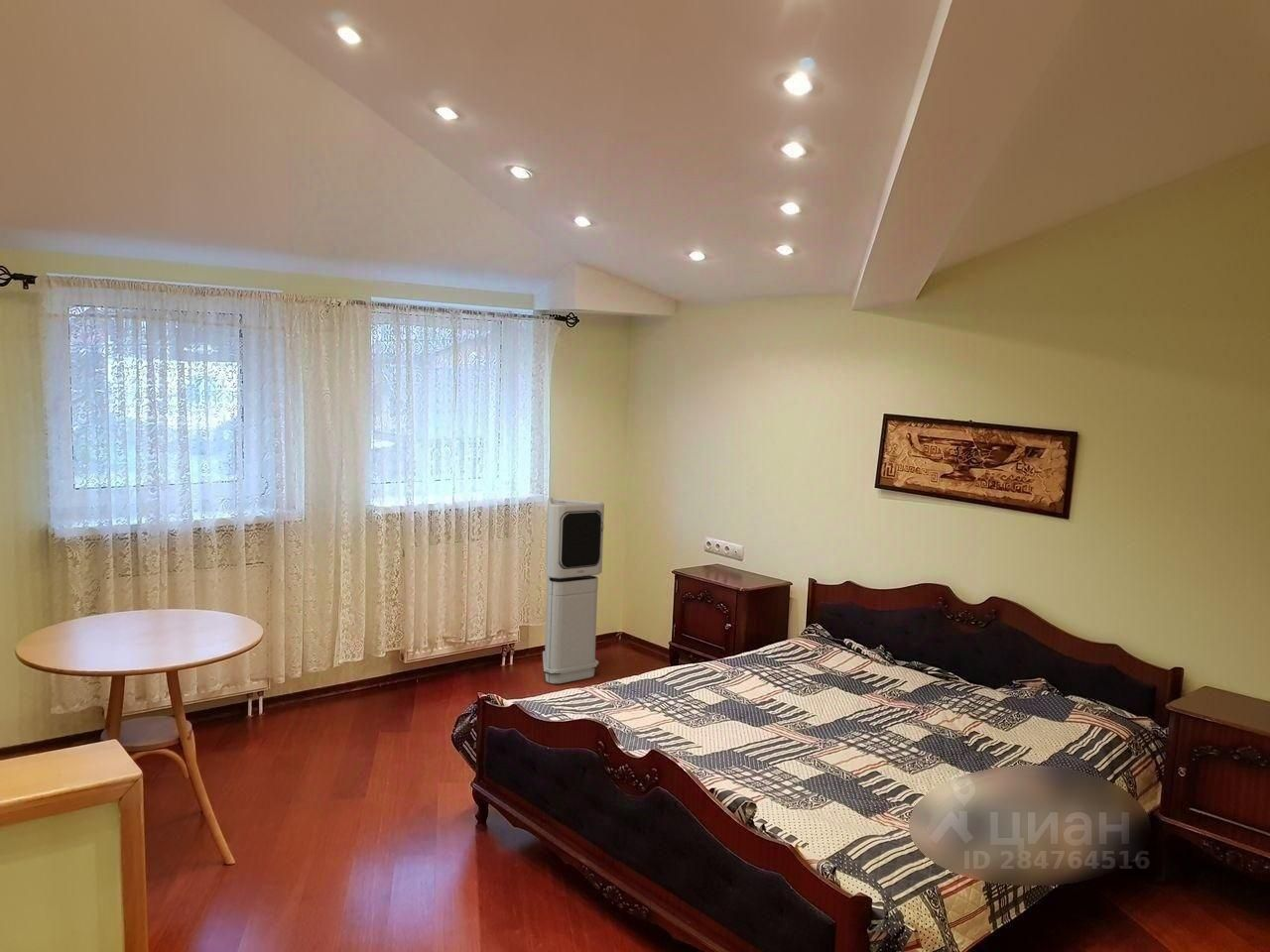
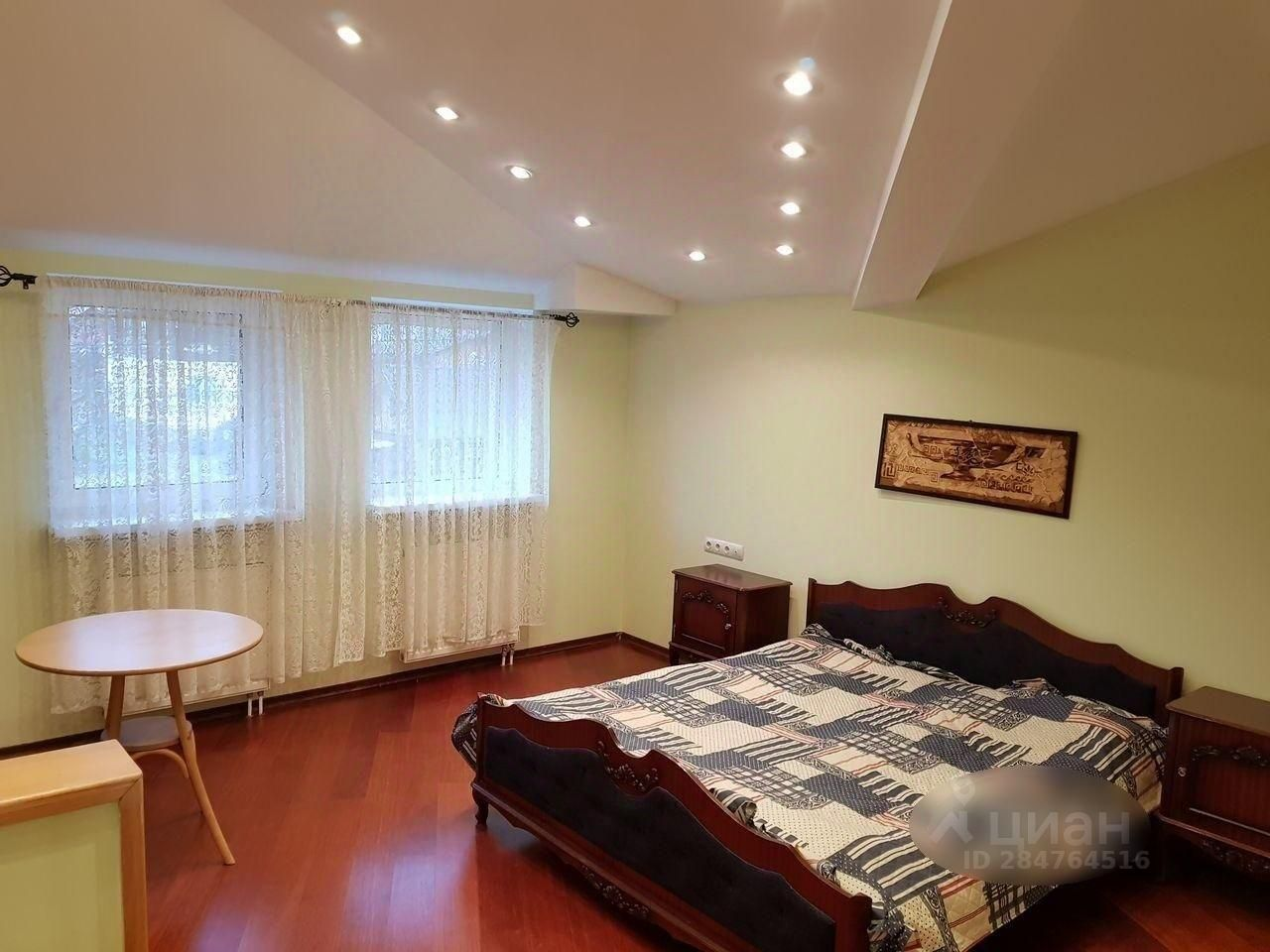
- air purifier [542,497,605,684]
